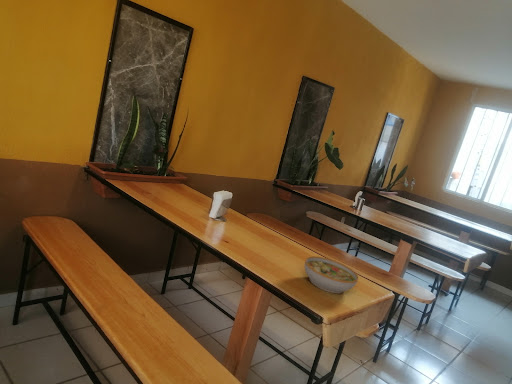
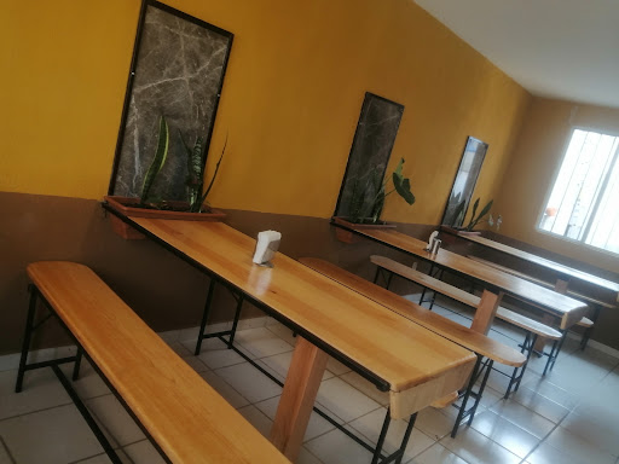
- bowl [304,255,359,294]
